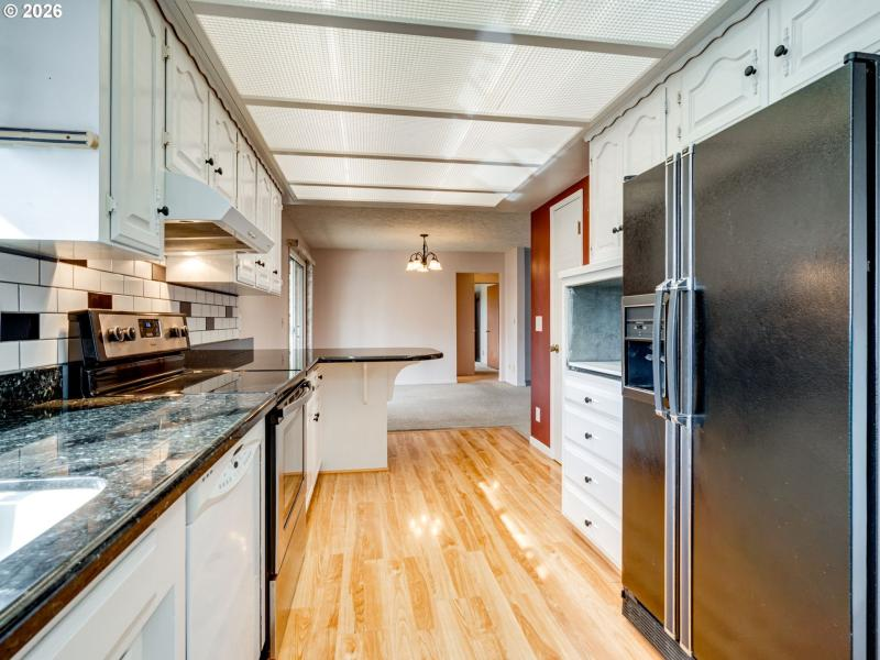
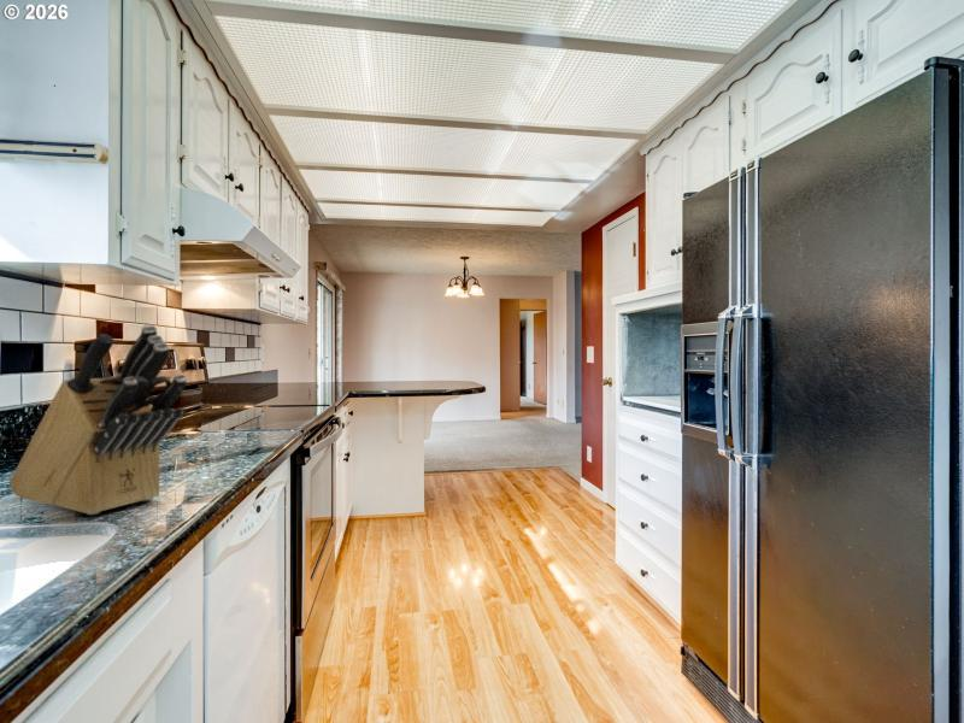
+ knife block [8,324,188,516]
